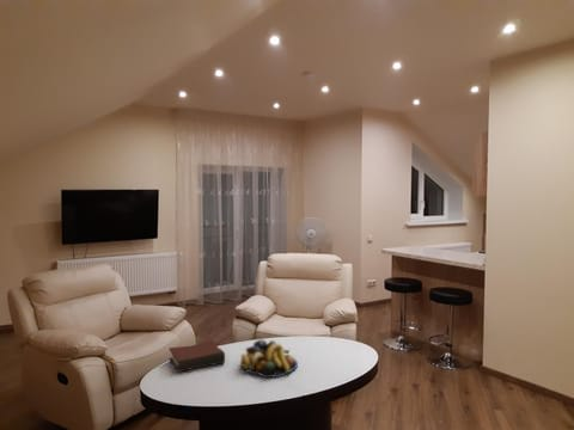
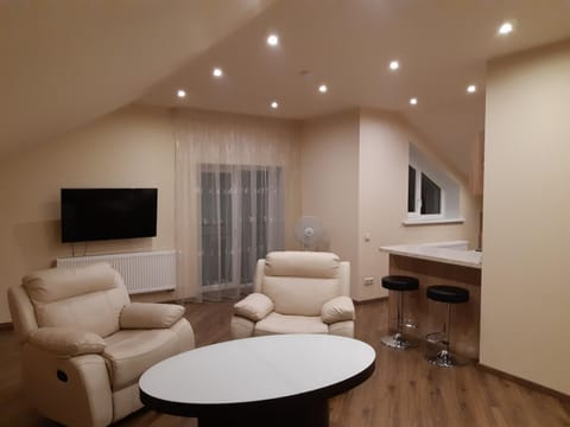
- hardback book [167,338,226,374]
- fruit bowl [239,338,299,379]
